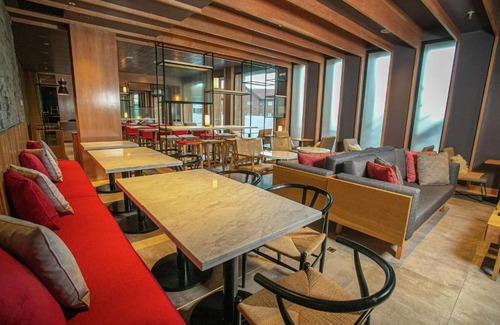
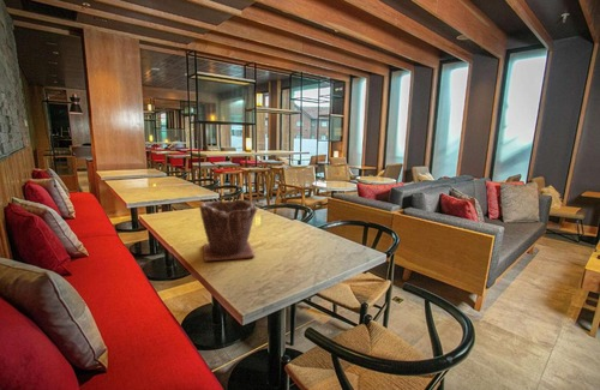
+ plant pot [198,198,258,263]
